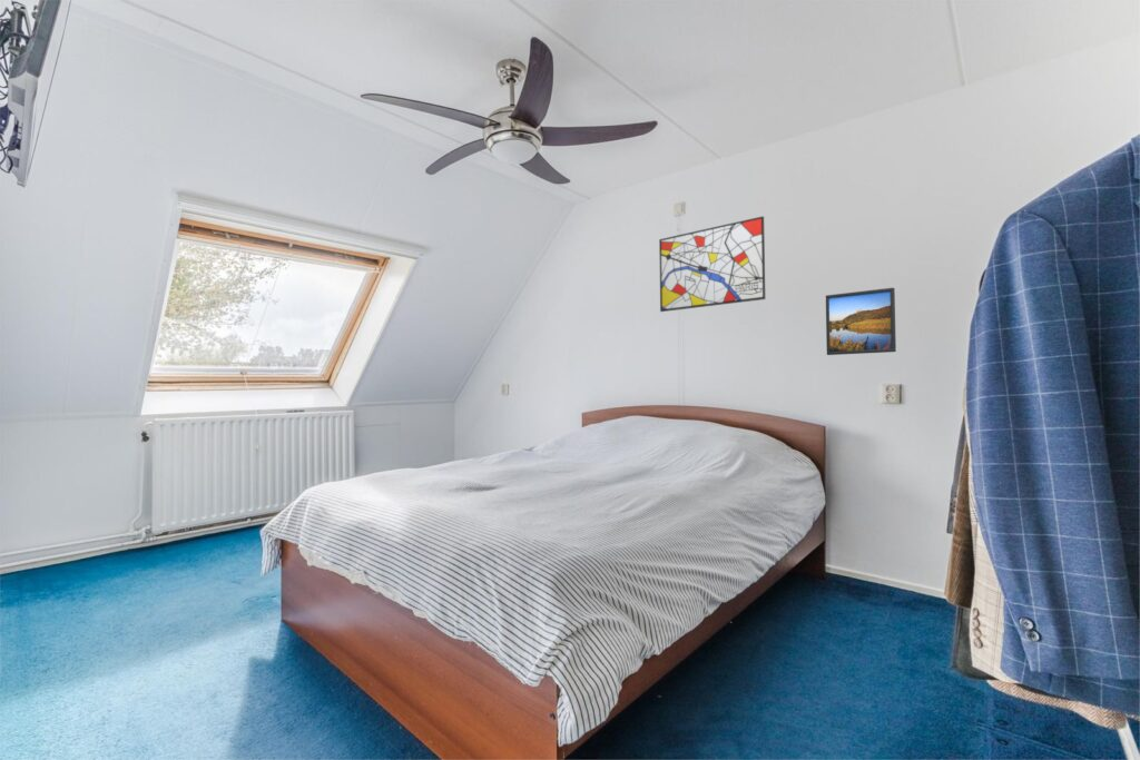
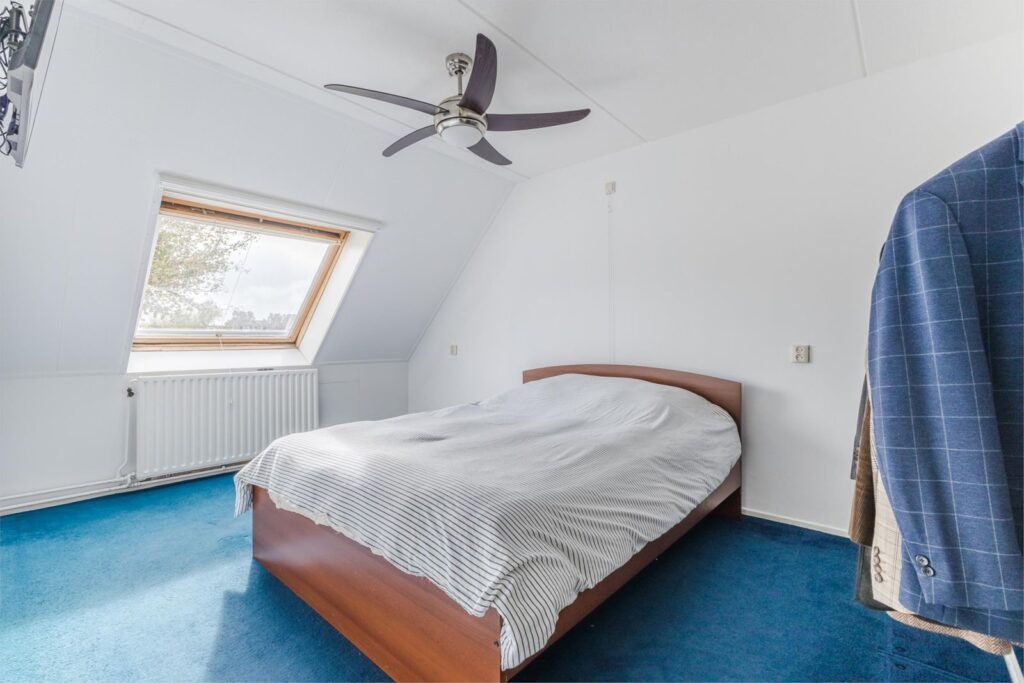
- wall art [658,215,766,313]
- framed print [825,287,897,356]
